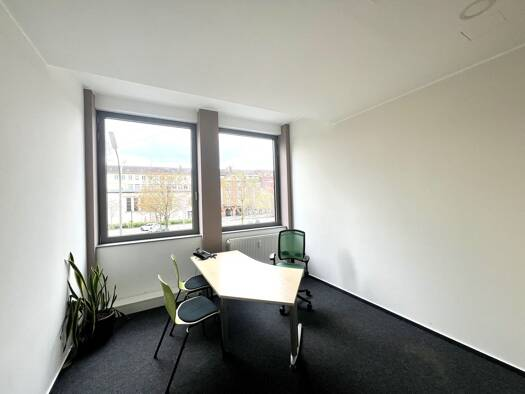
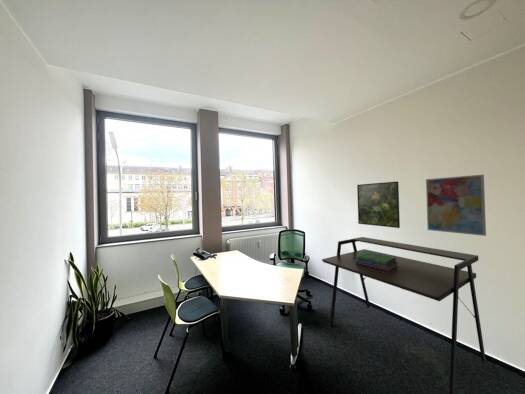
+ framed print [356,180,401,229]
+ desk [321,236,487,394]
+ wall art [425,174,487,237]
+ stack of books [356,252,398,271]
